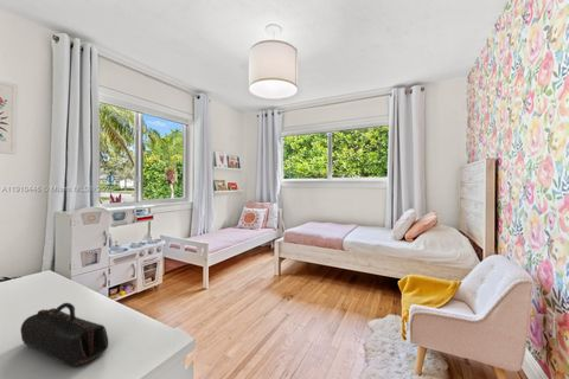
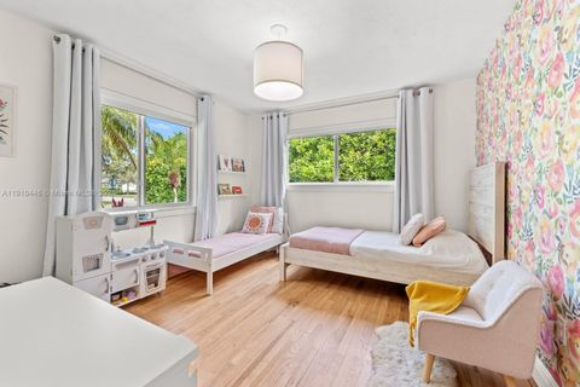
- pencil case [19,302,109,367]
